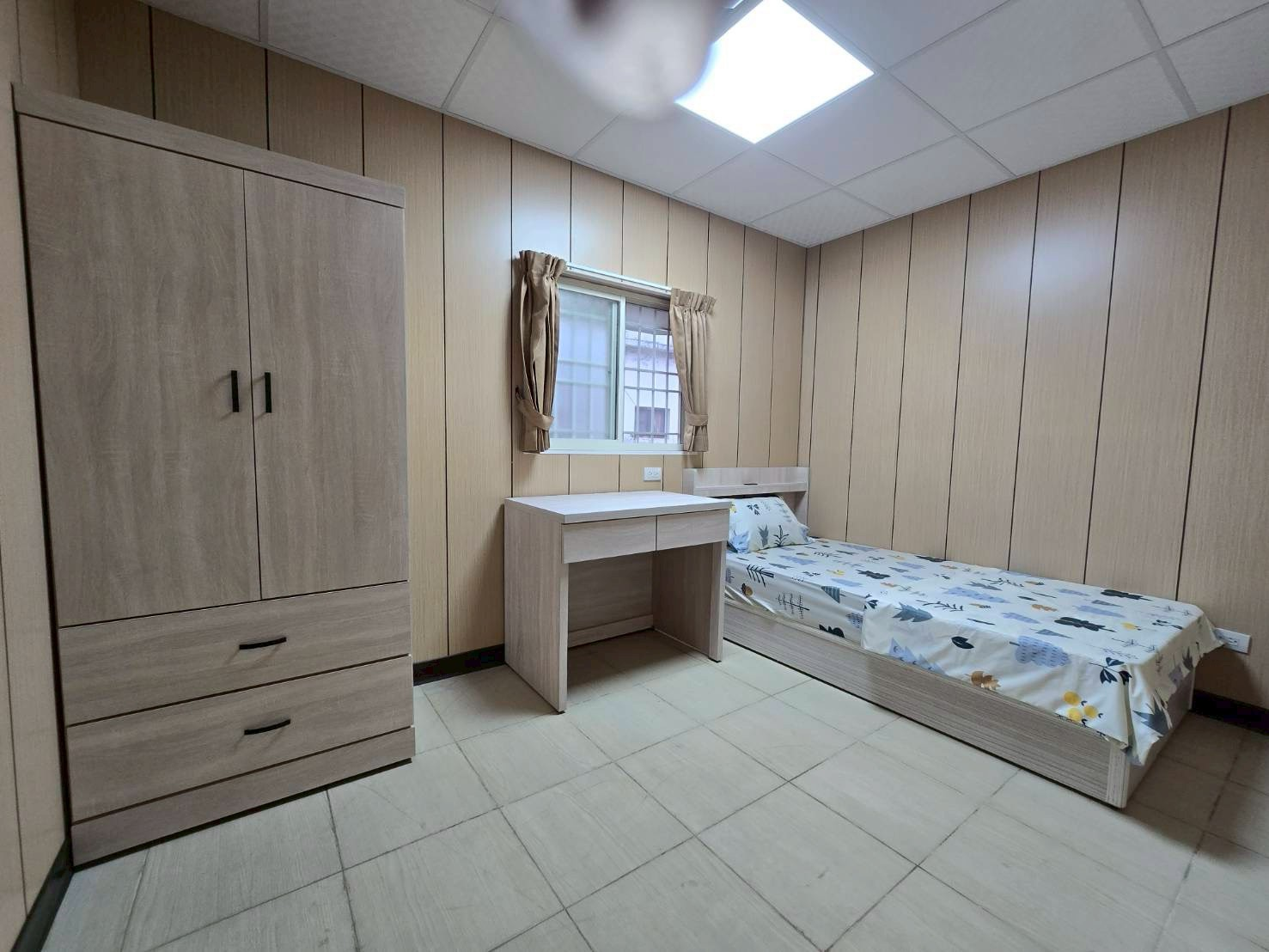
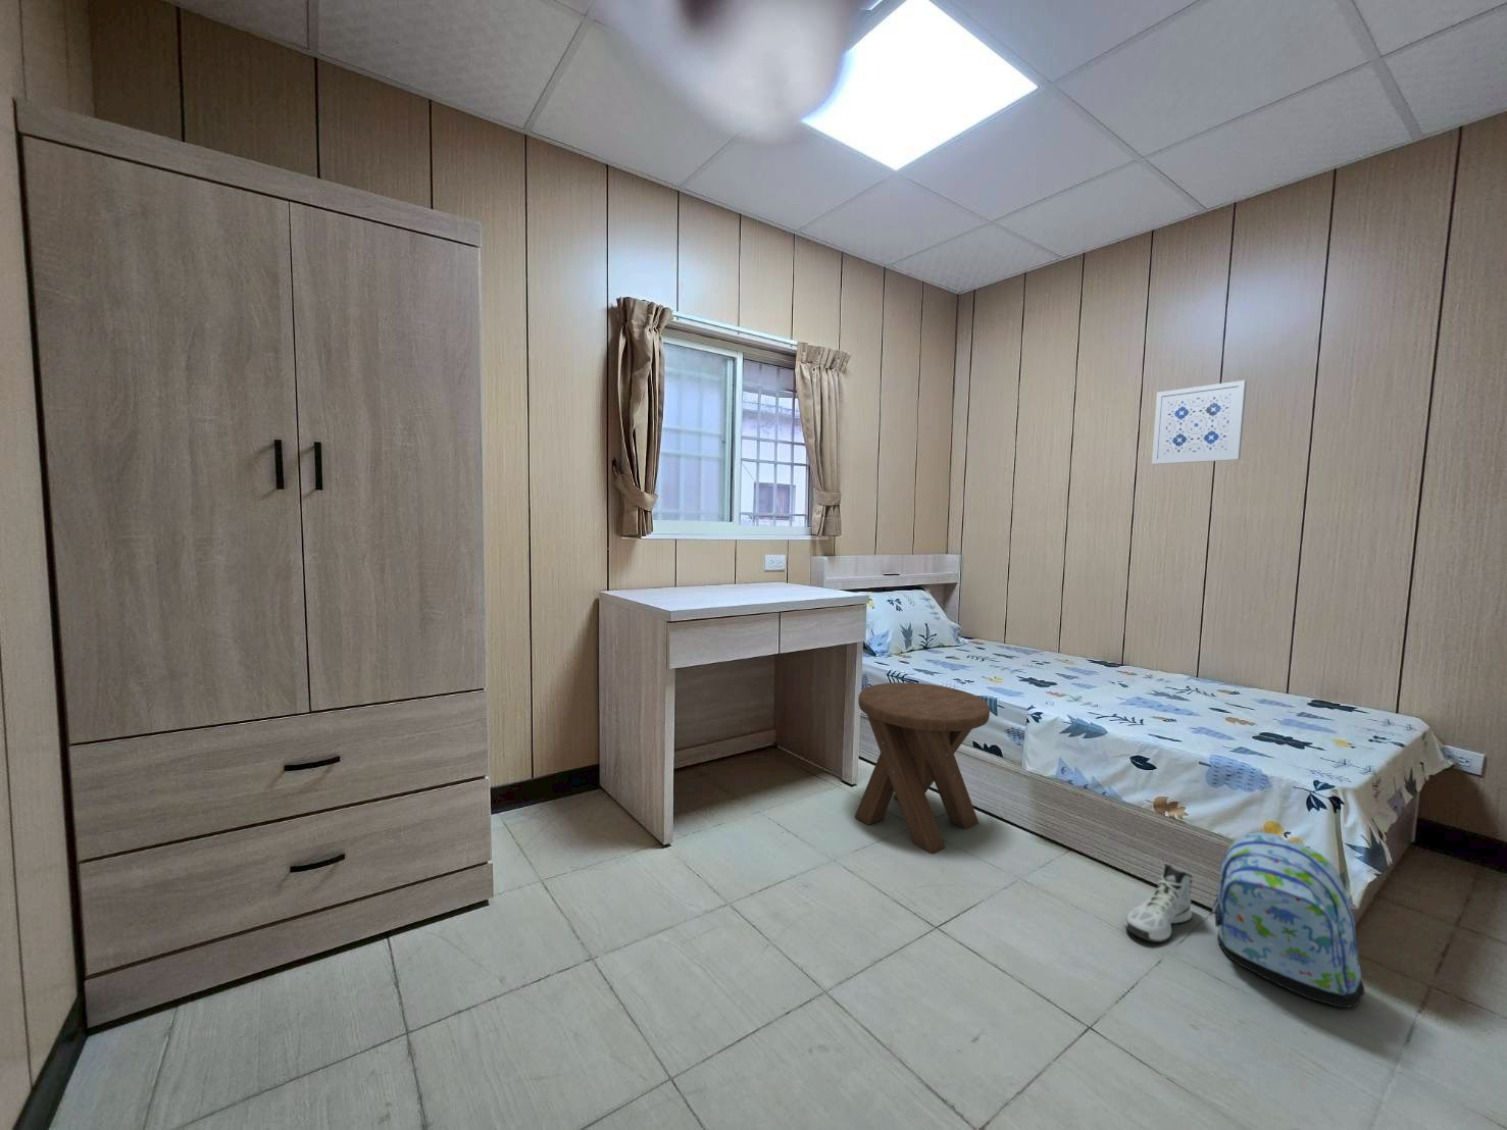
+ wall art [1151,380,1248,465]
+ sneaker [1123,863,1193,944]
+ backpack [1209,831,1366,1009]
+ music stool [854,681,990,855]
